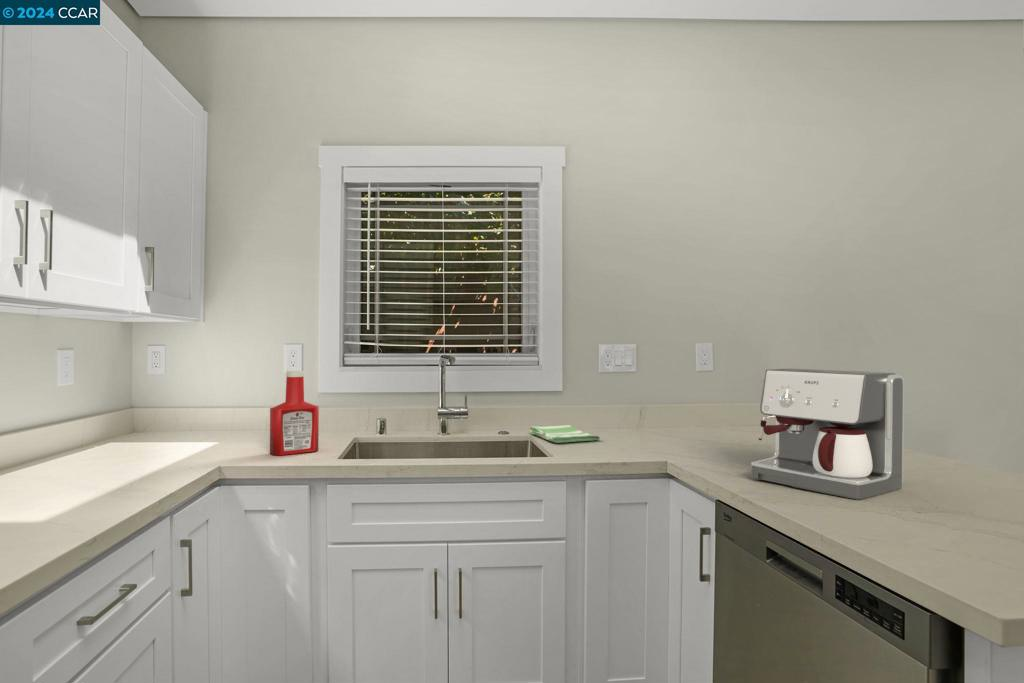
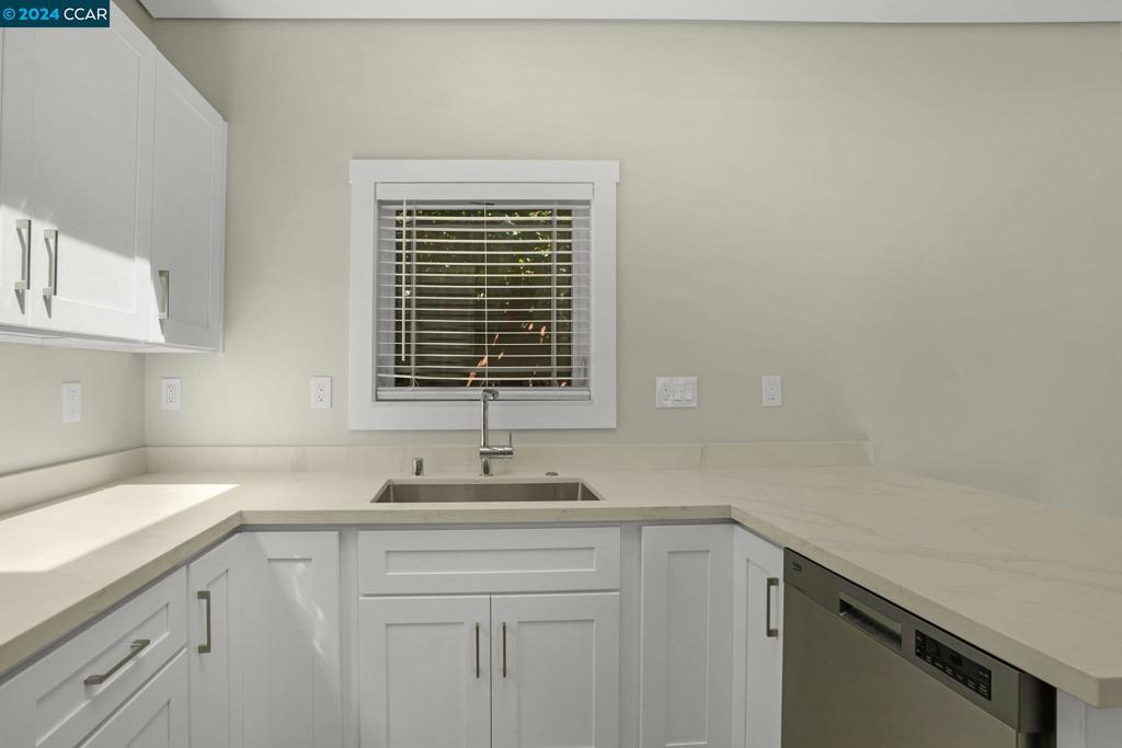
- soap bottle [269,370,320,456]
- coffee maker [750,367,905,501]
- dish towel [528,424,601,444]
